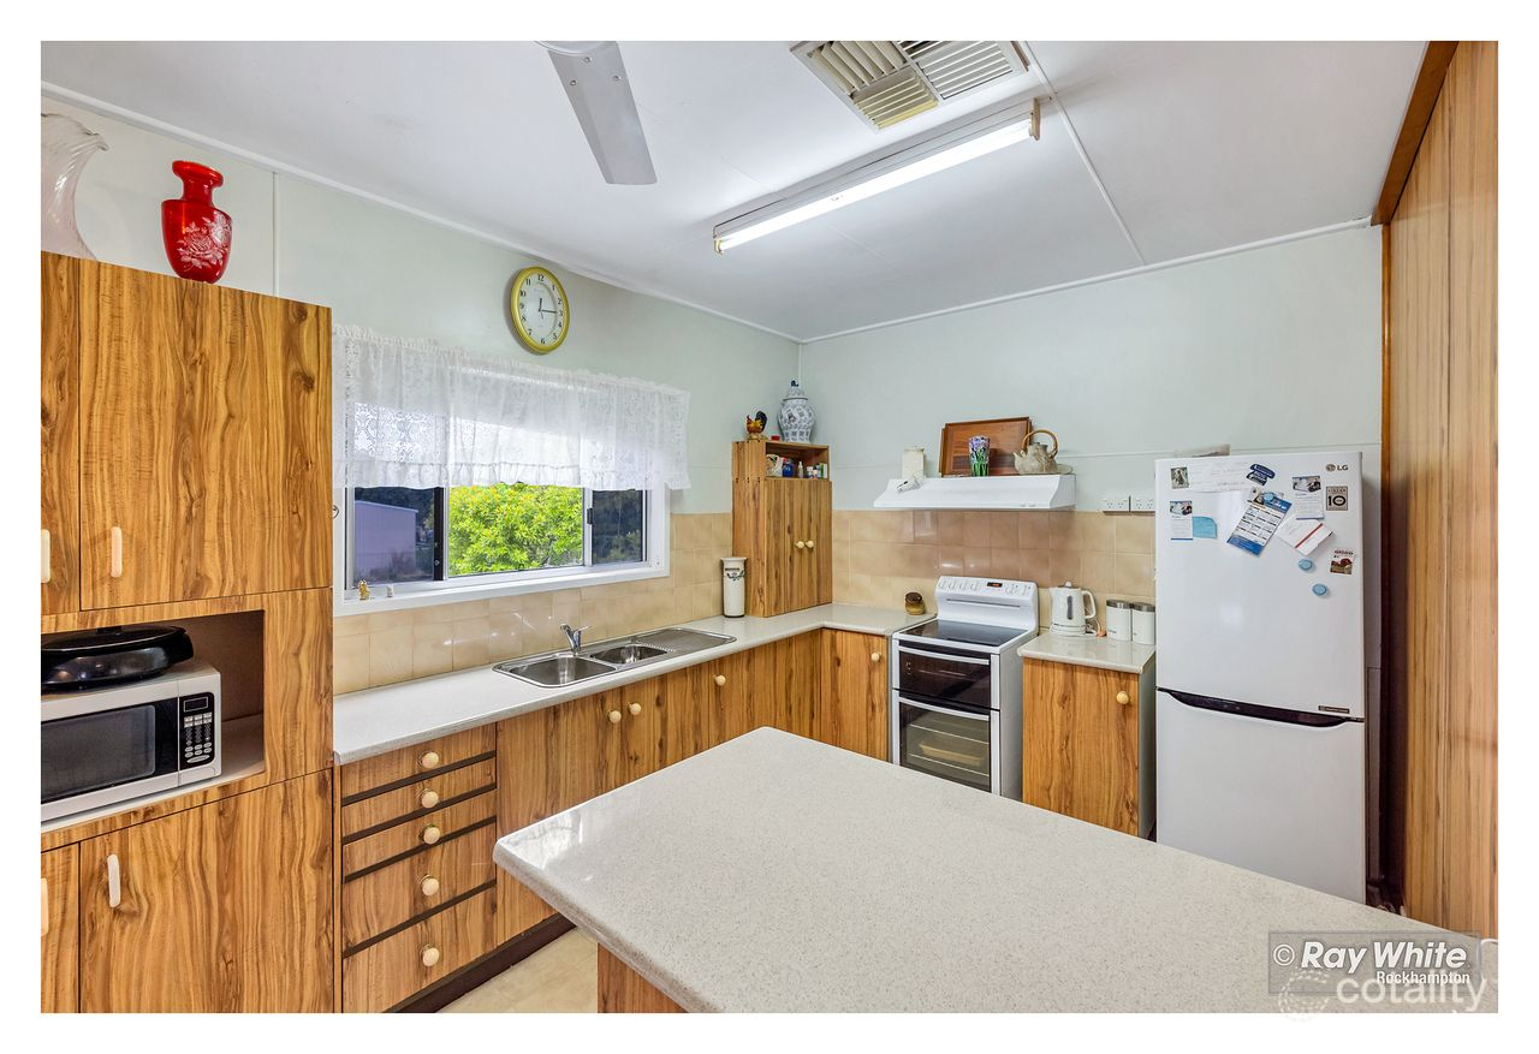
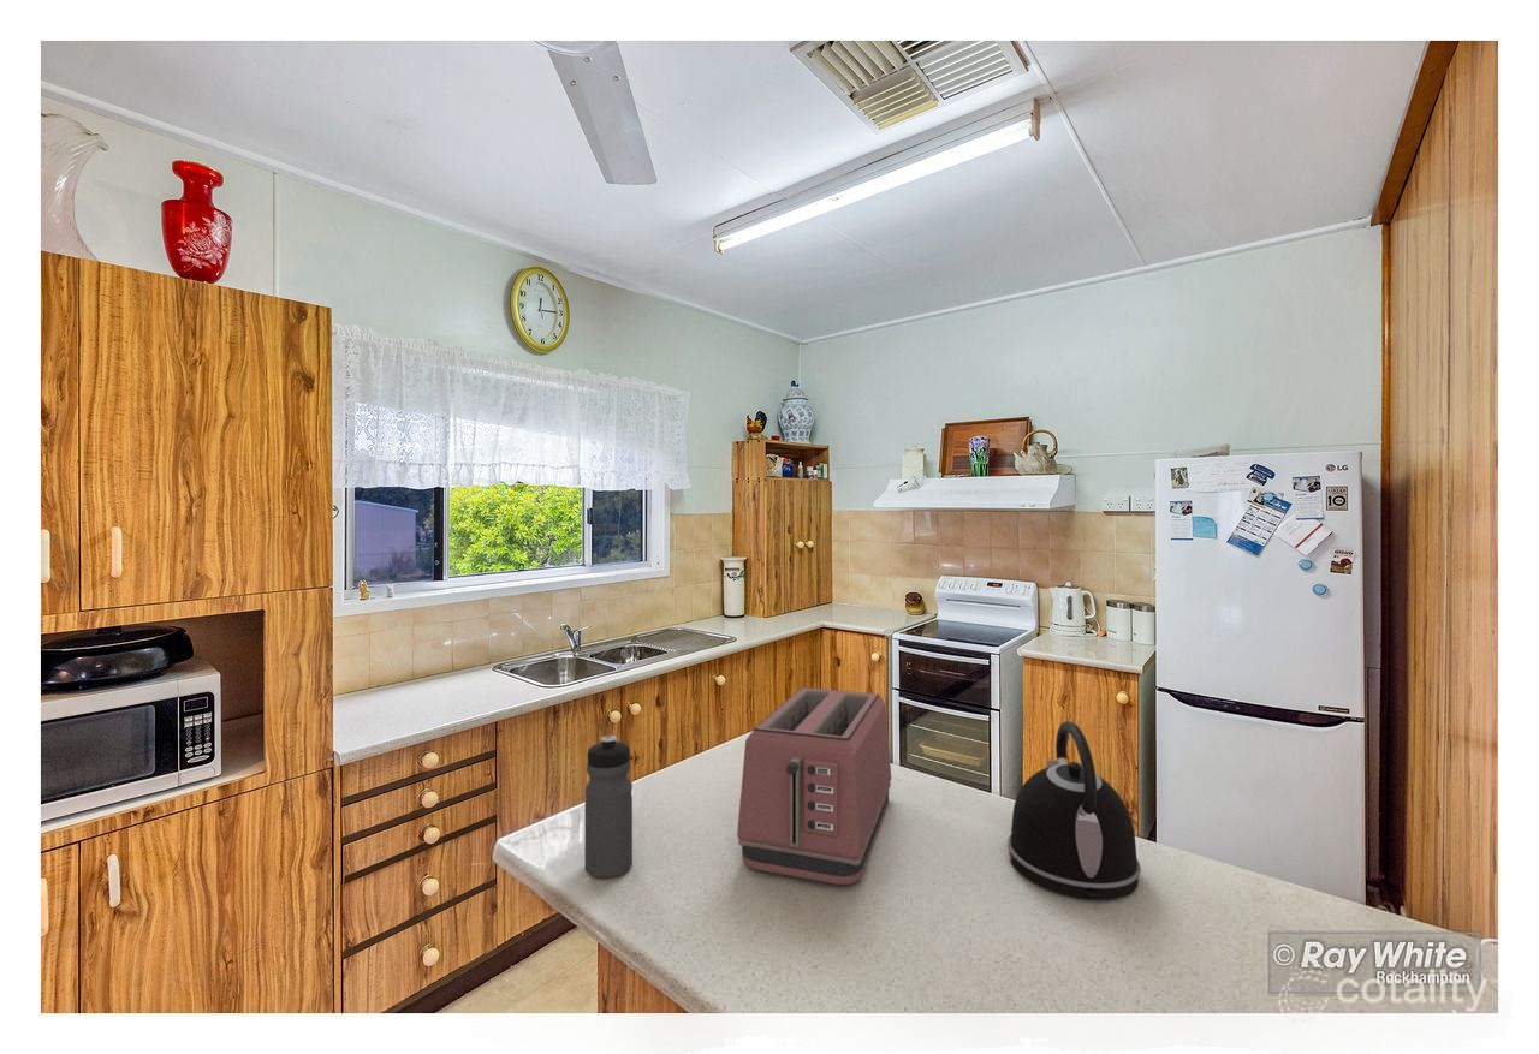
+ toaster [736,686,892,886]
+ kettle [1006,720,1142,901]
+ water bottle [583,734,634,880]
